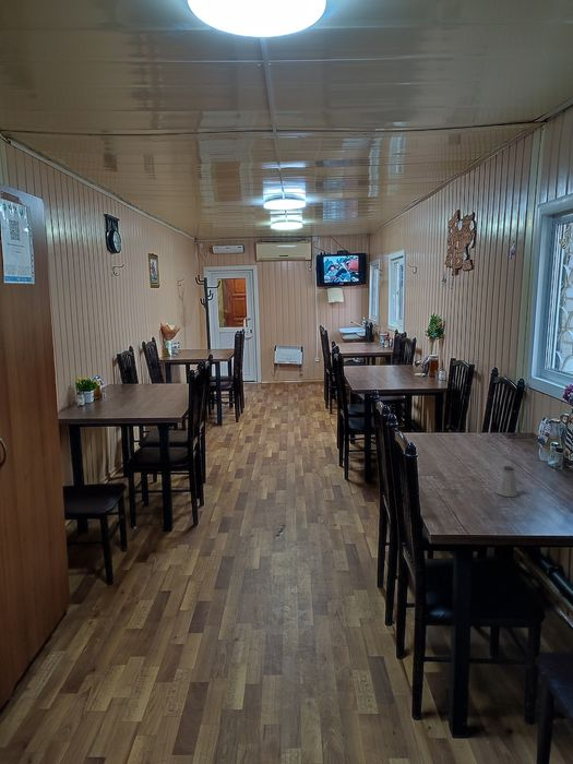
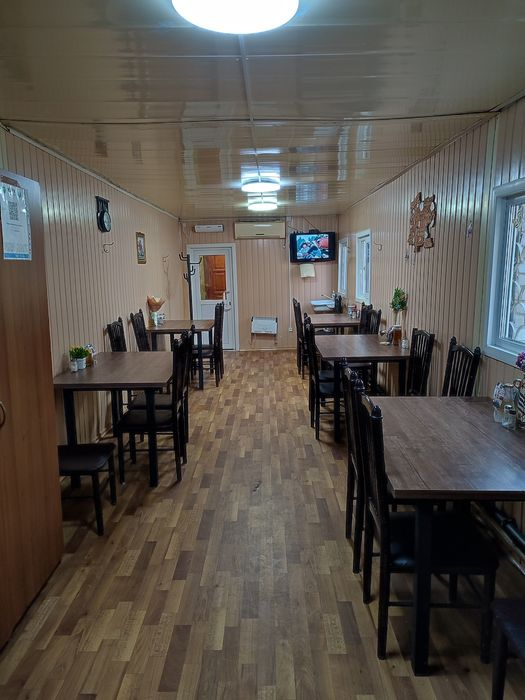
- saltshaker [496,465,518,498]
